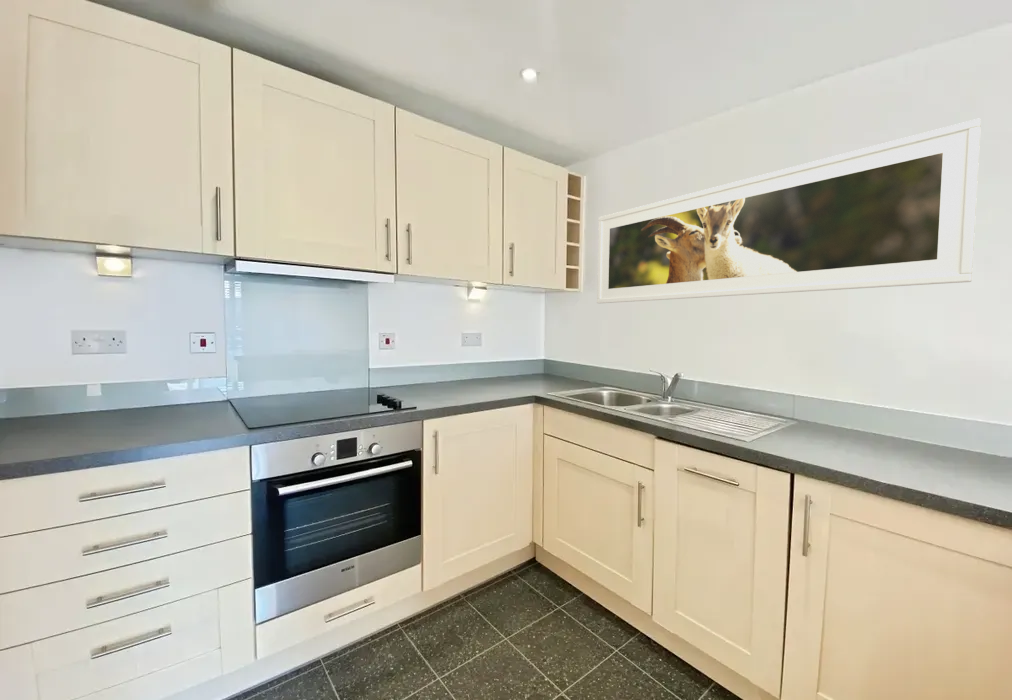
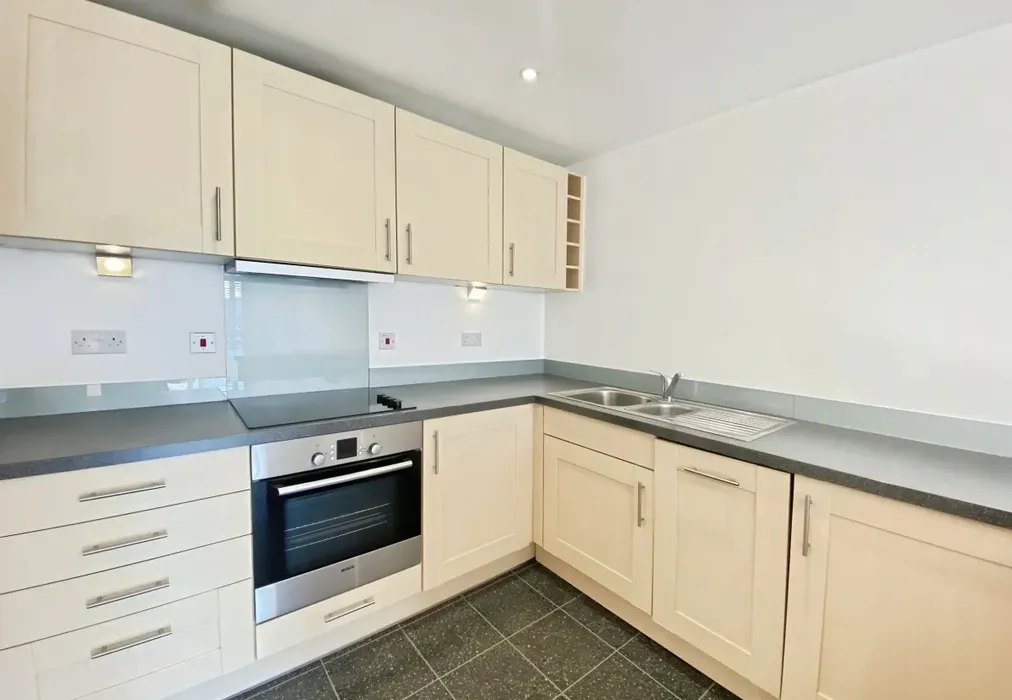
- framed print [596,118,982,304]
